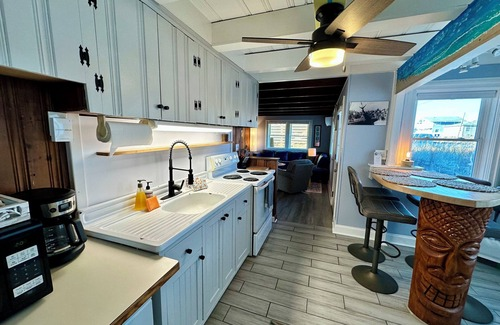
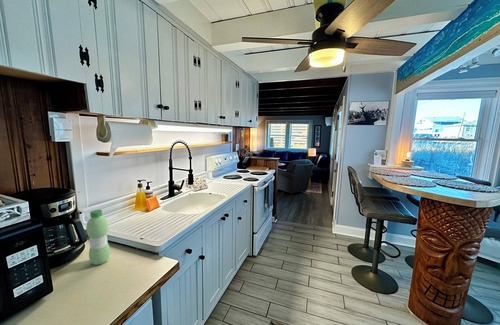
+ water bottle [85,209,111,266]
